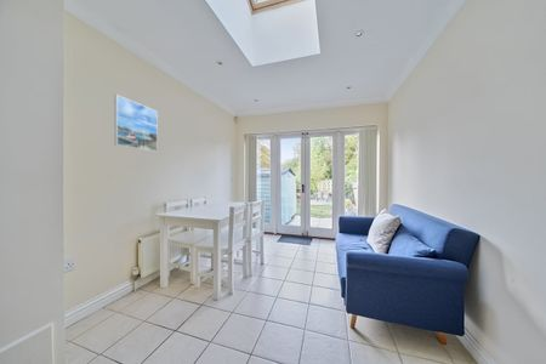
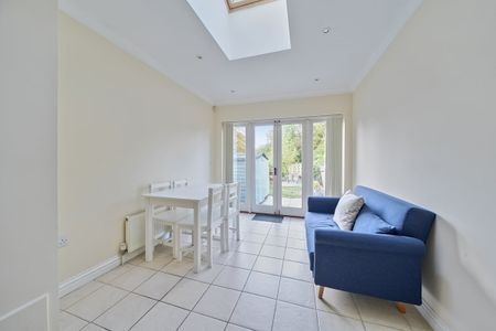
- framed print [113,93,159,153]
